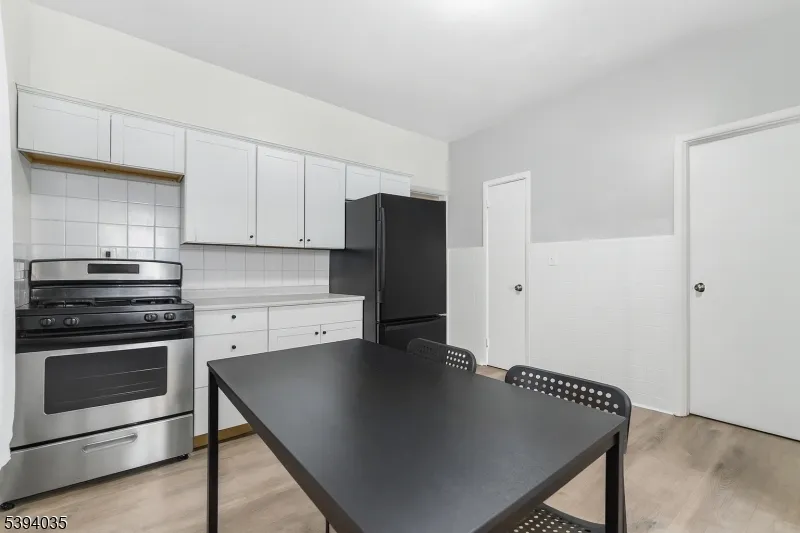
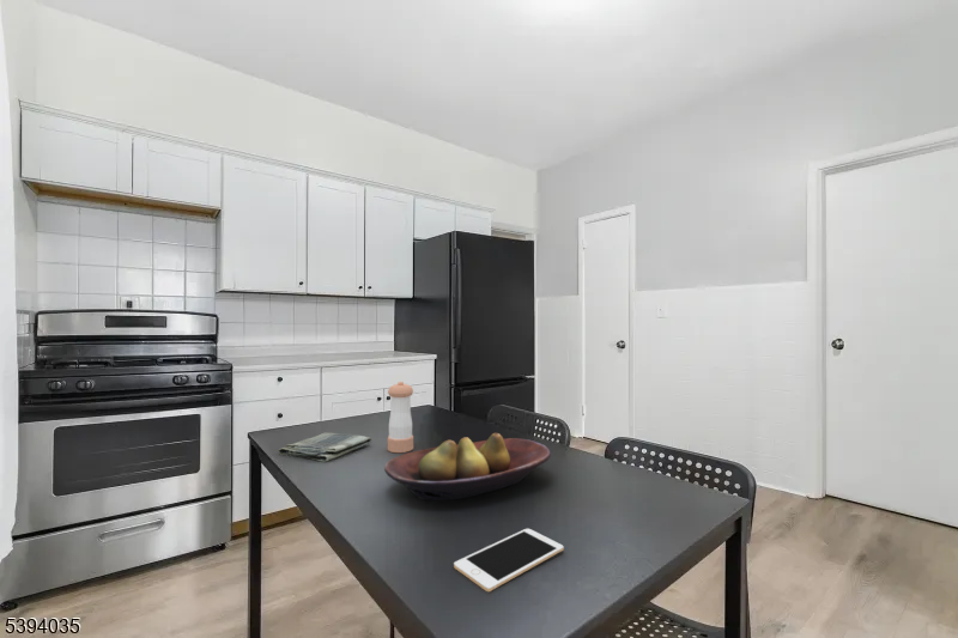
+ pepper shaker [387,381,414,454]
+ fruit bowl [383,432,552,502]
+ dish towel [278,431,372,463]
+ cell phone [453,527,565,593]
